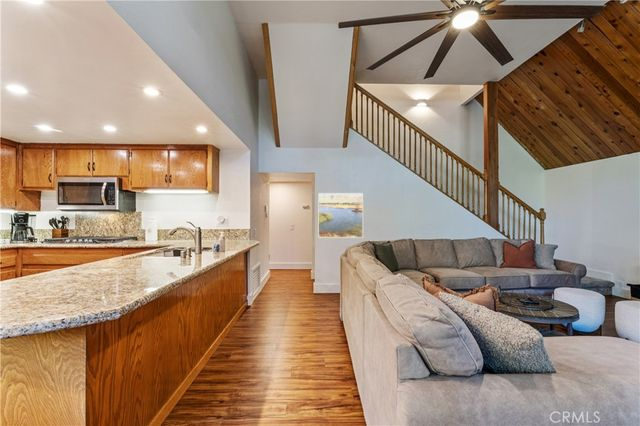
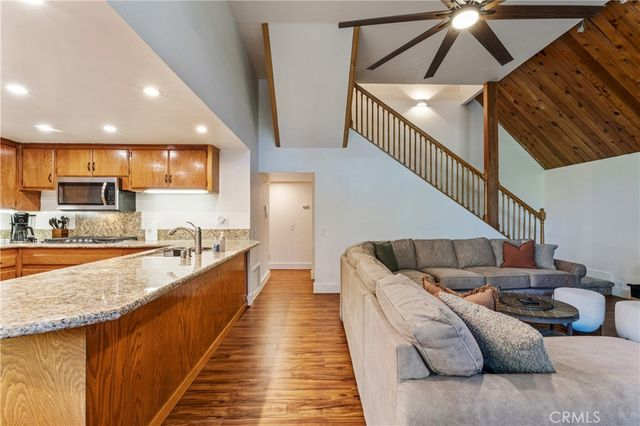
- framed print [317,192,364,239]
